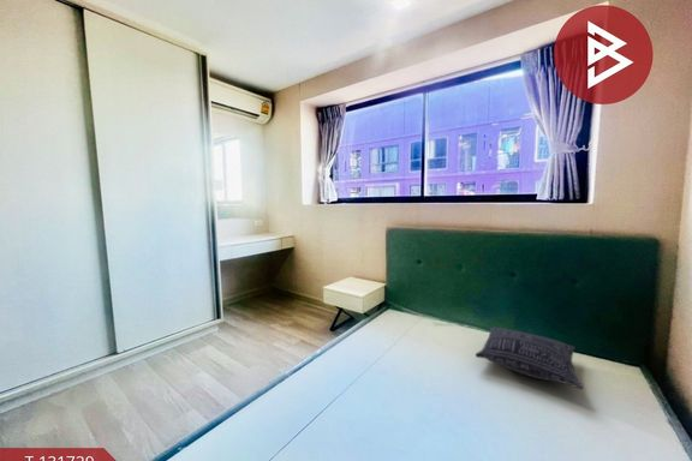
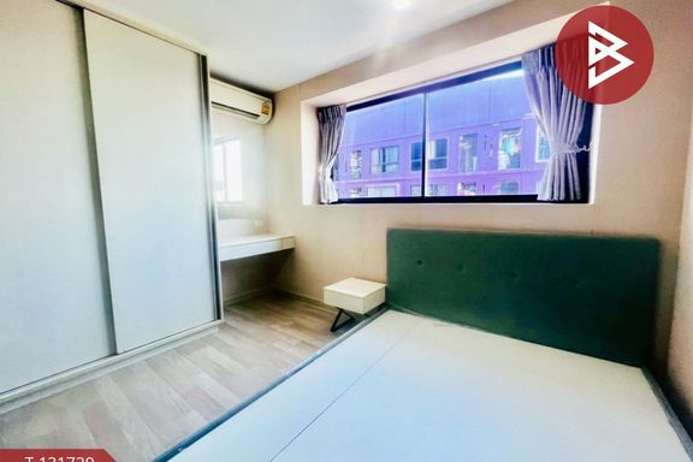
- pillow [475,325,584,390]
